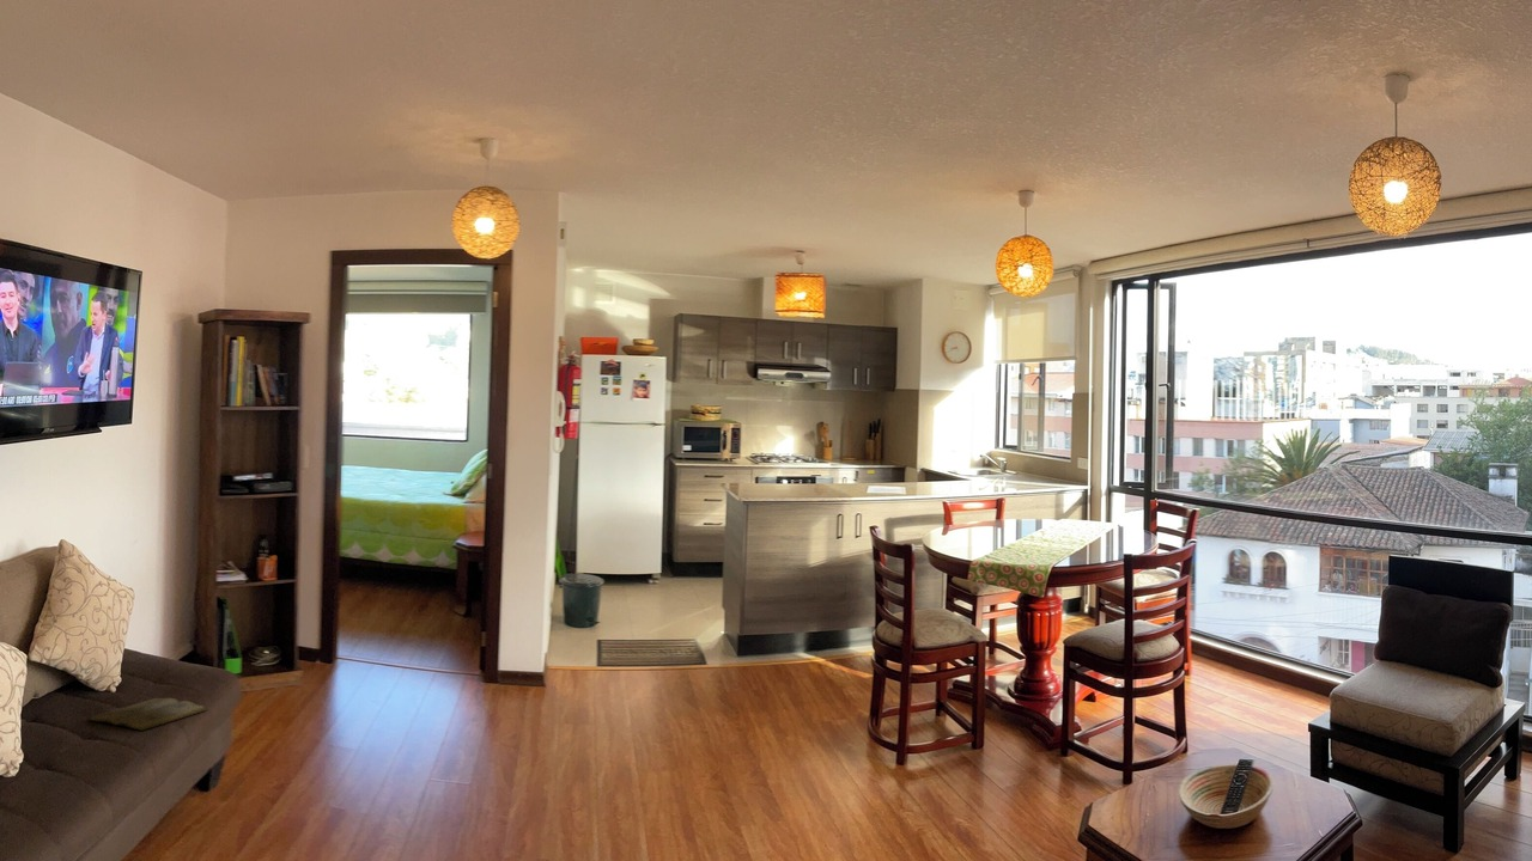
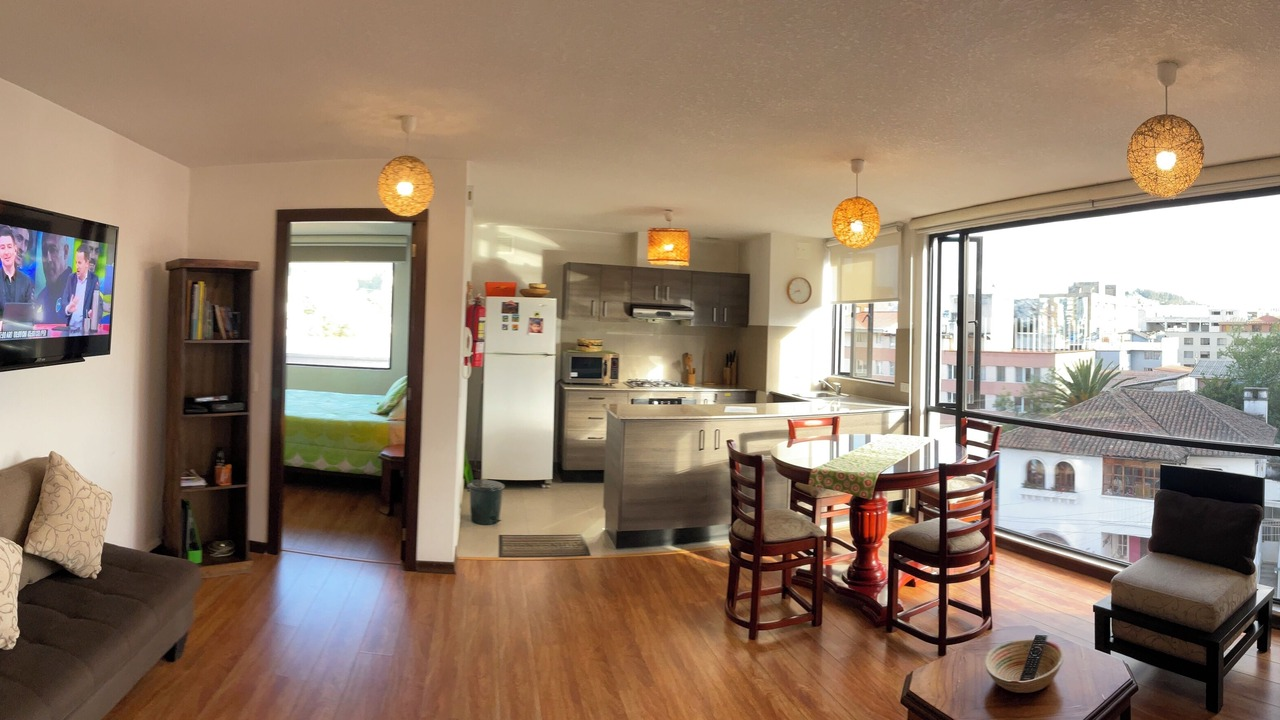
- book [89,697,208,732]
